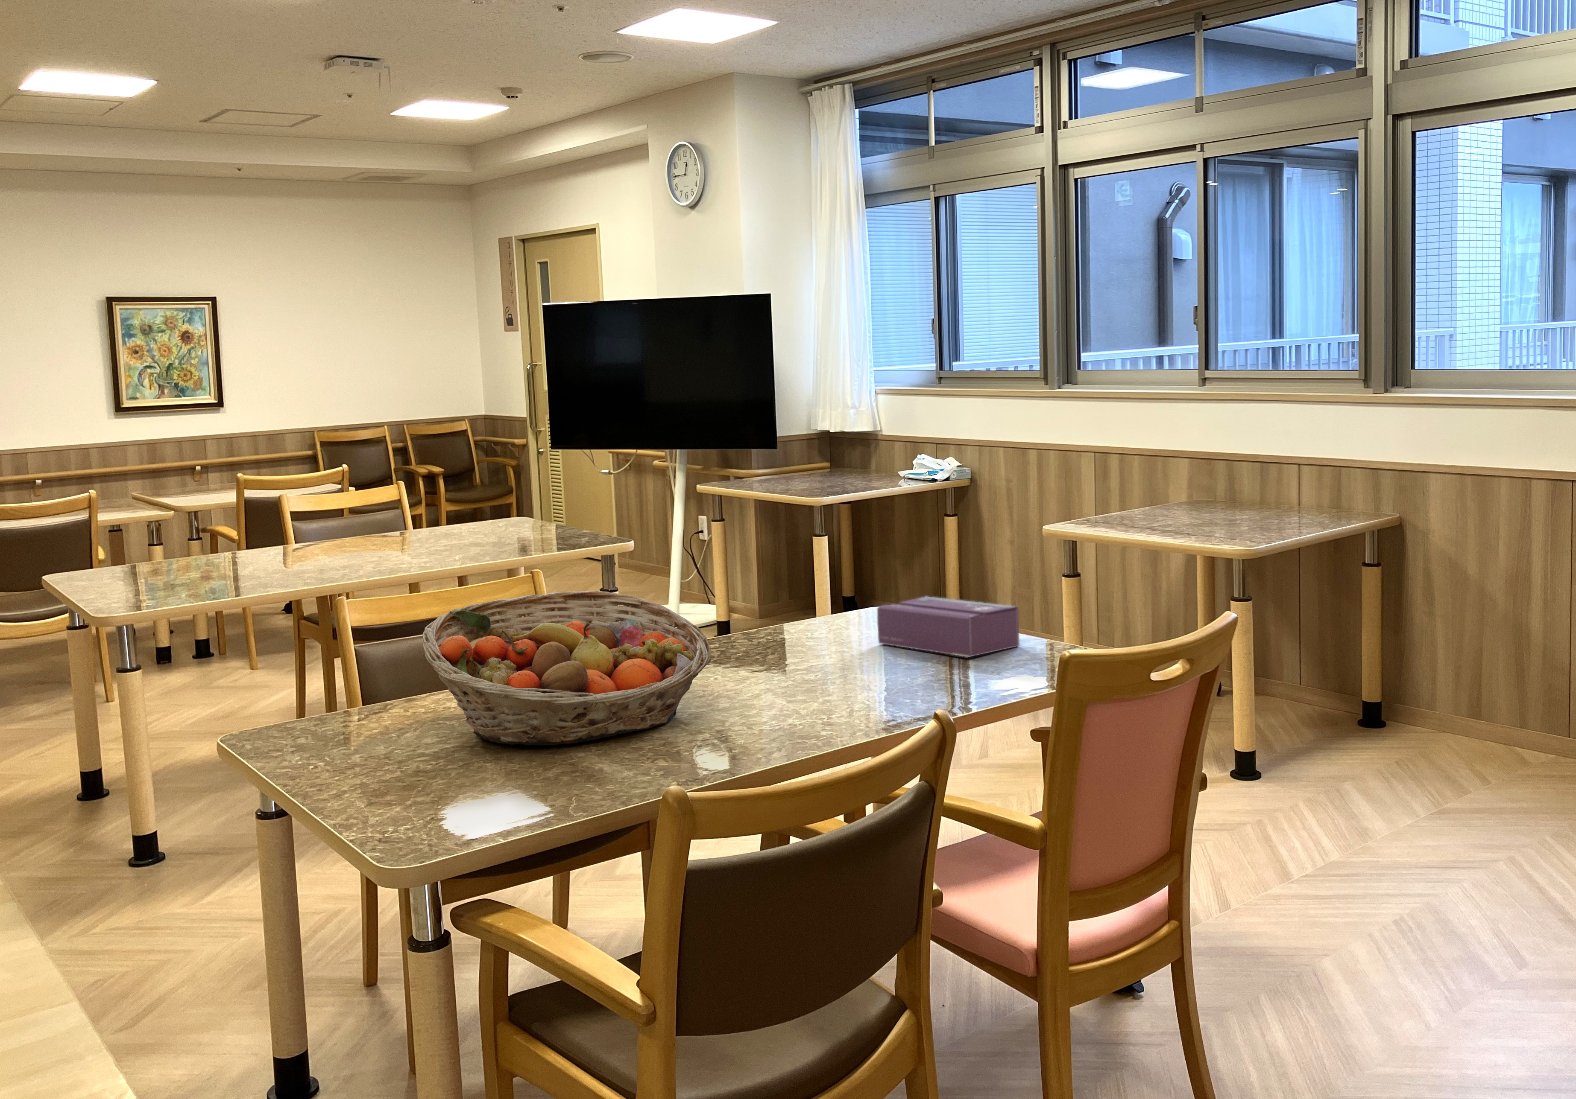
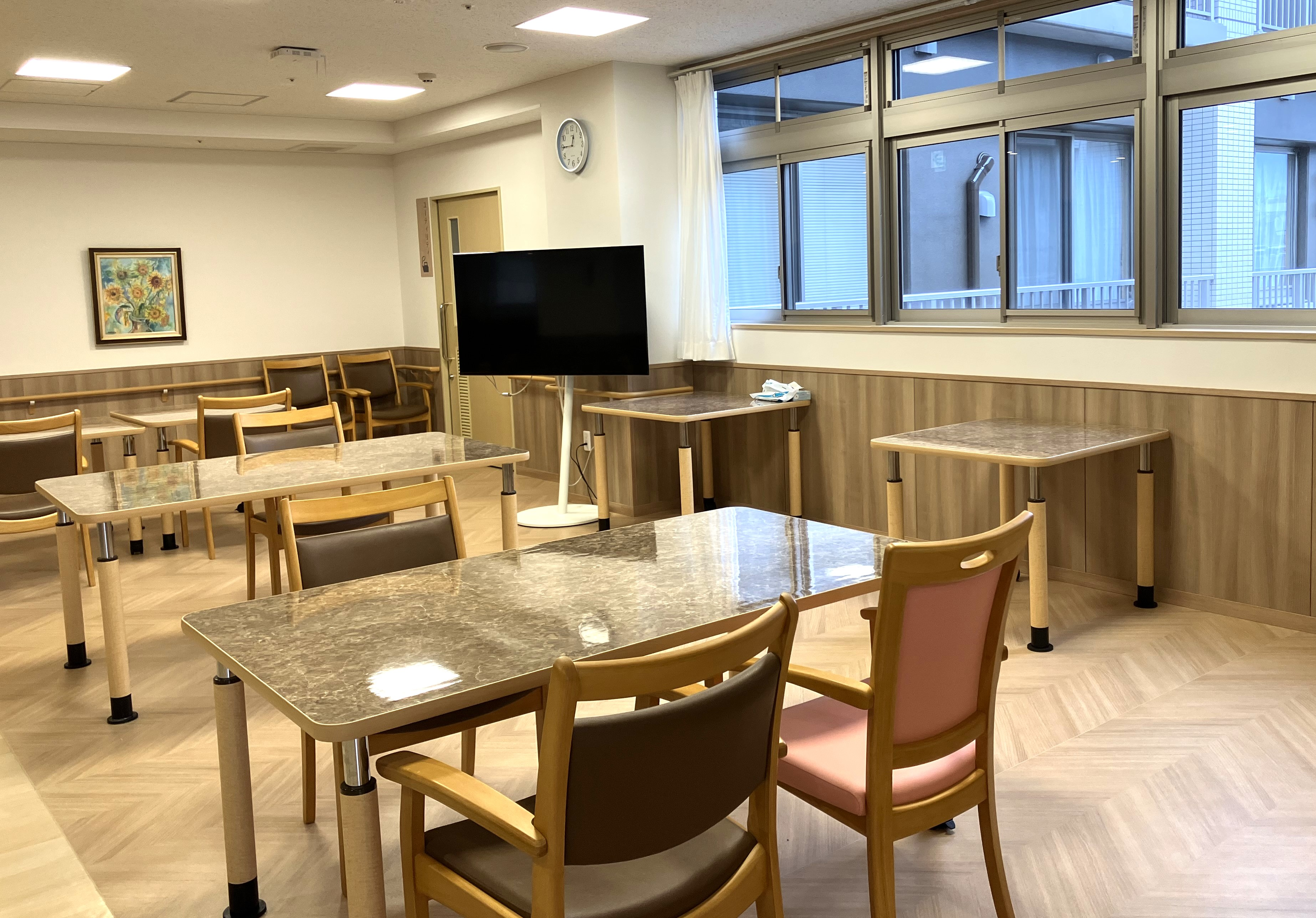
- fruit basket [422,590,711,746]
- tissue box [877,596,1020,657]
